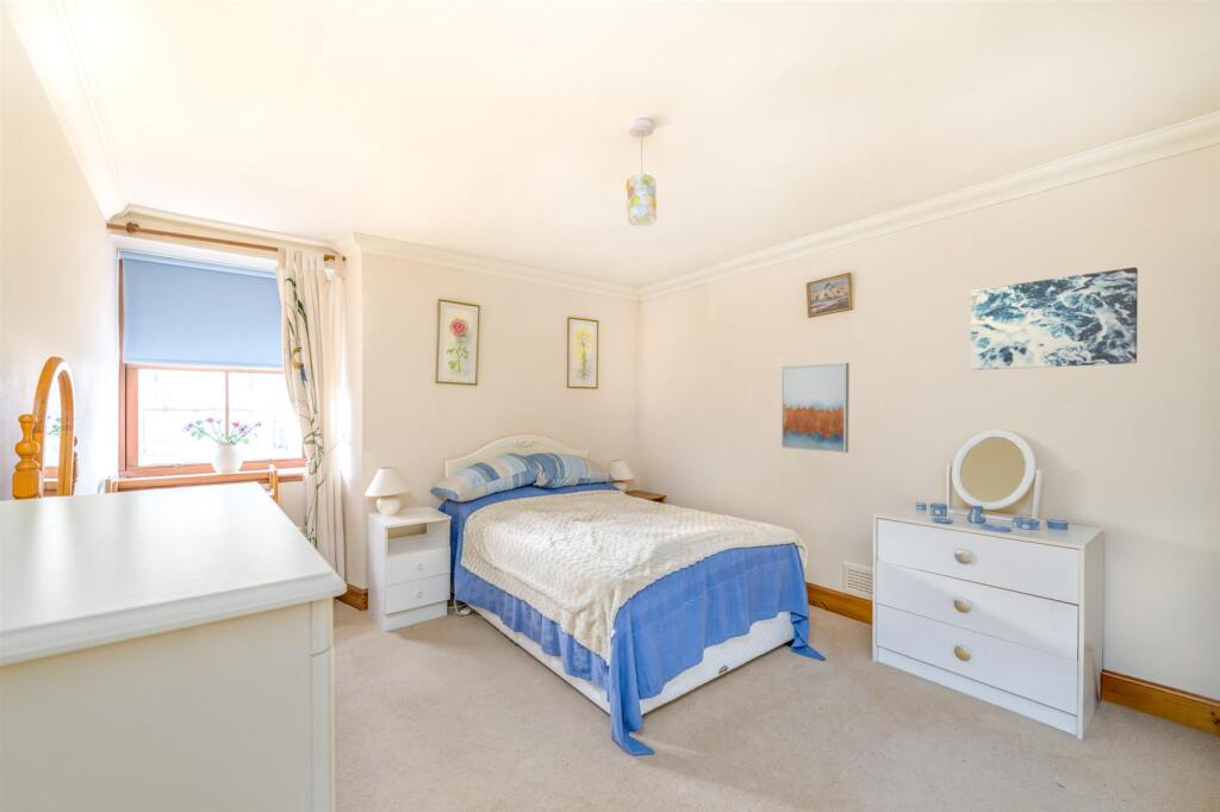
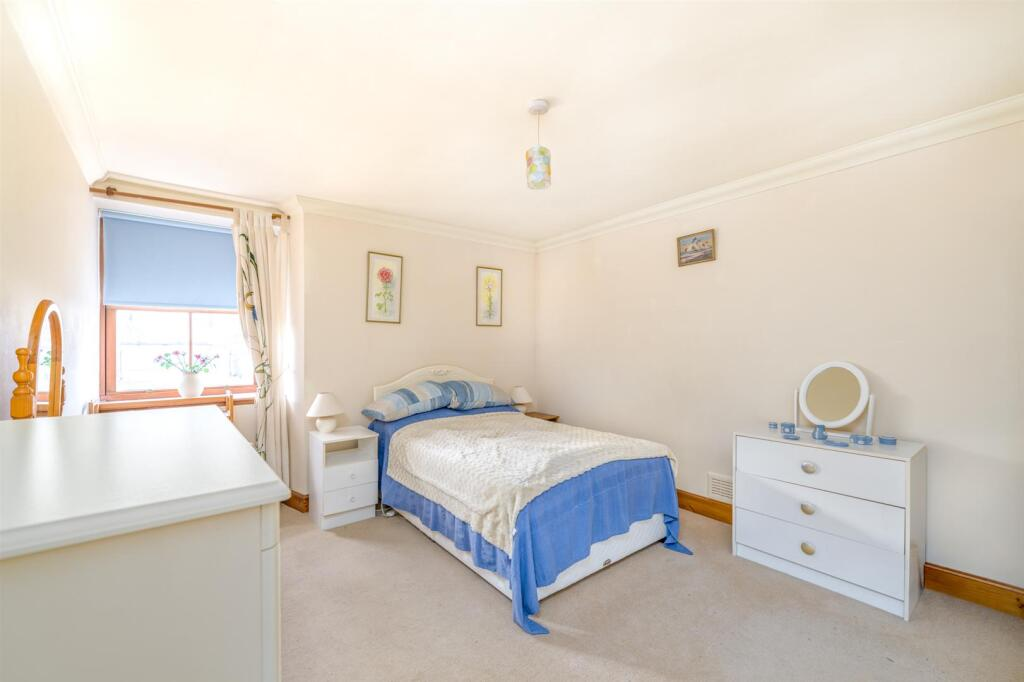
- wall art [780,362,851,454]
- wall art [970,266,1139,371]
